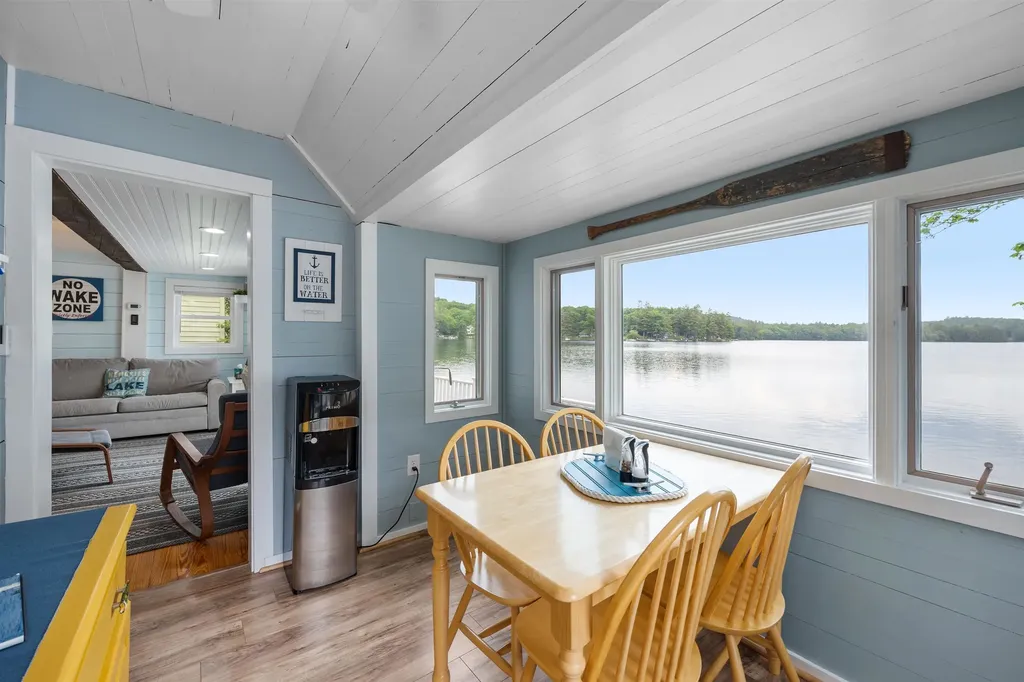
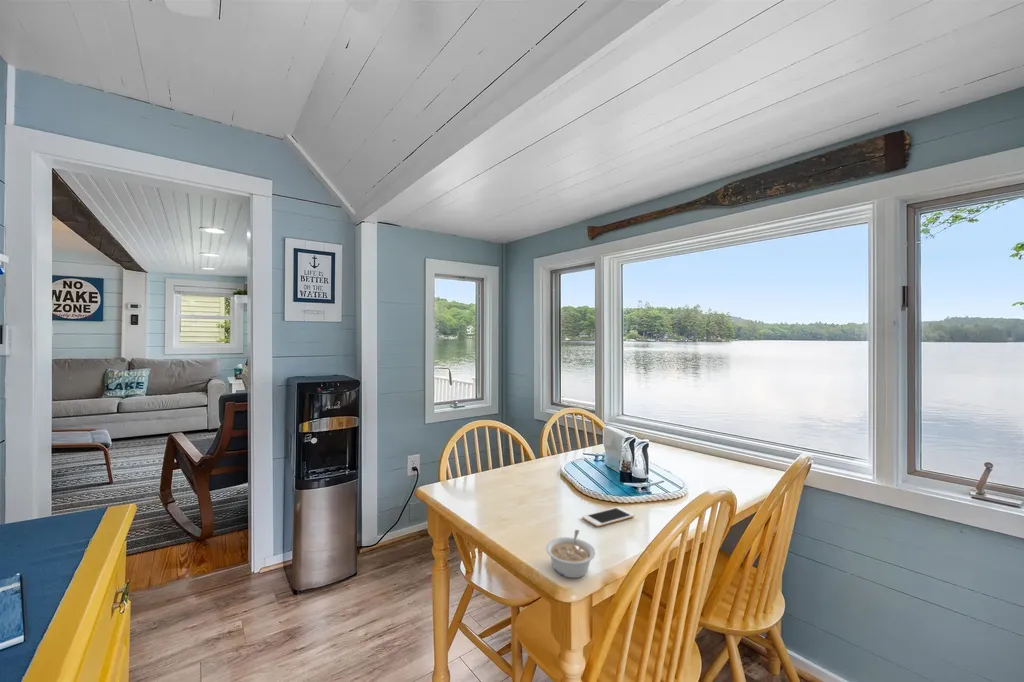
+ cell phone [581,506,635,528]
+ legume [545,529,596,579]
